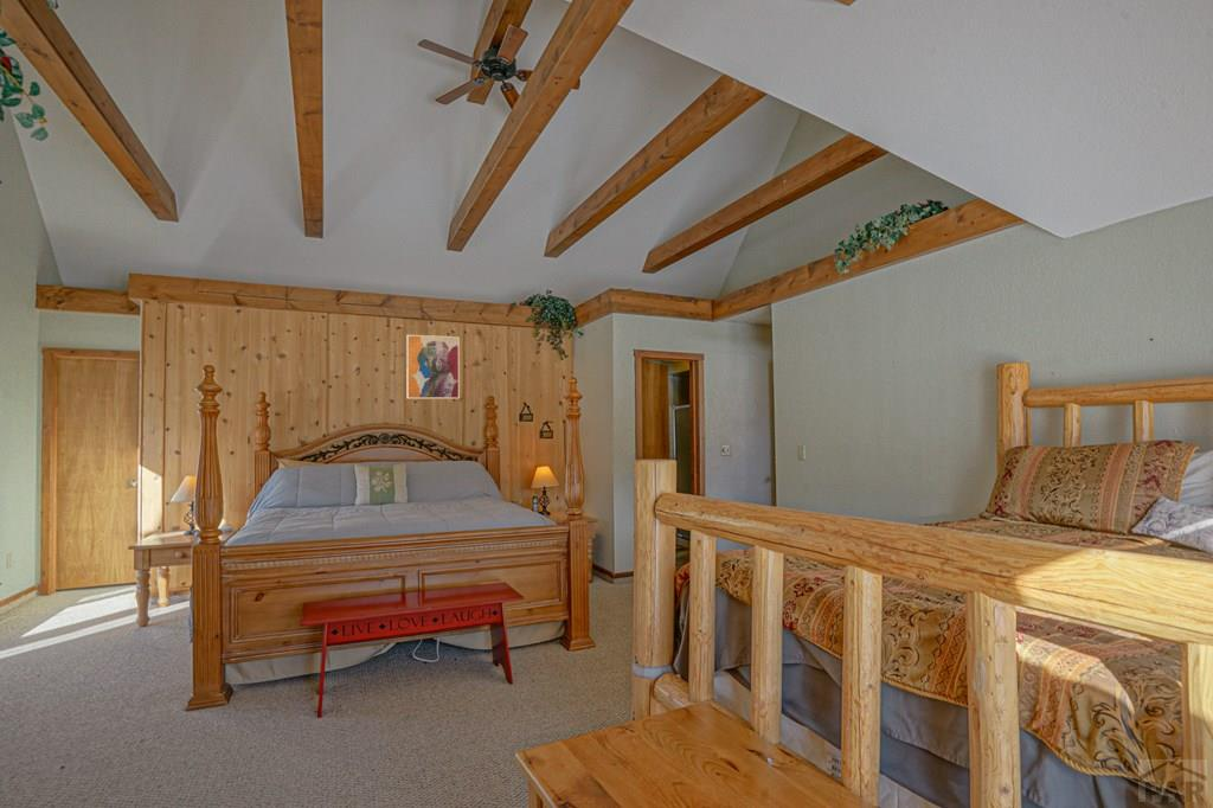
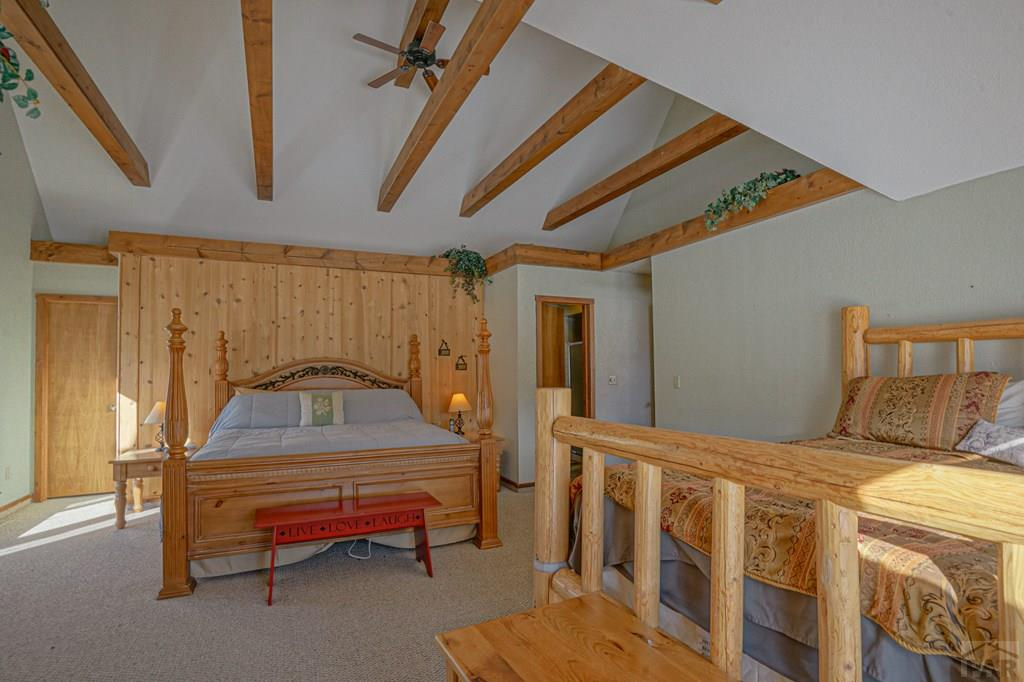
- wall art [405,334,461,399]
